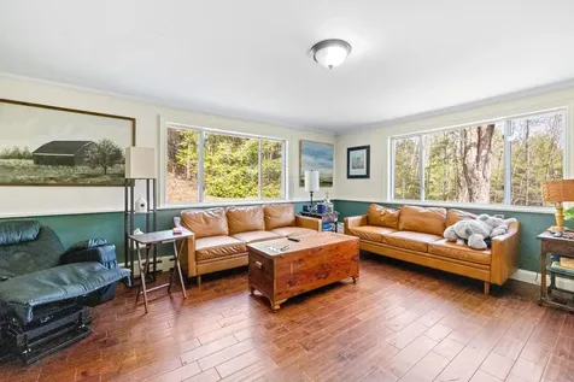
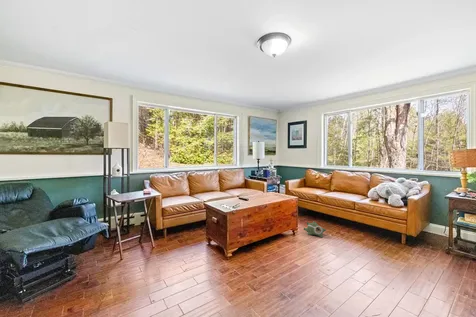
+ plush toy [303,220,327,238]
